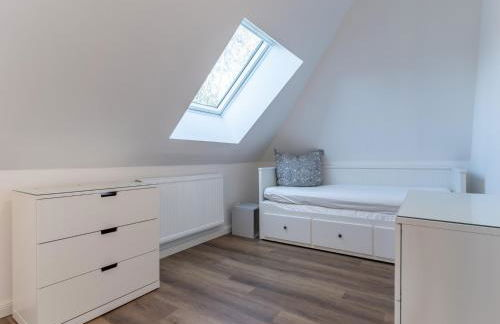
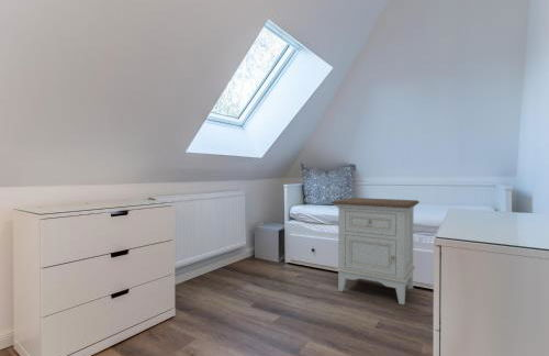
+ nightstand [330,197,421,305]
